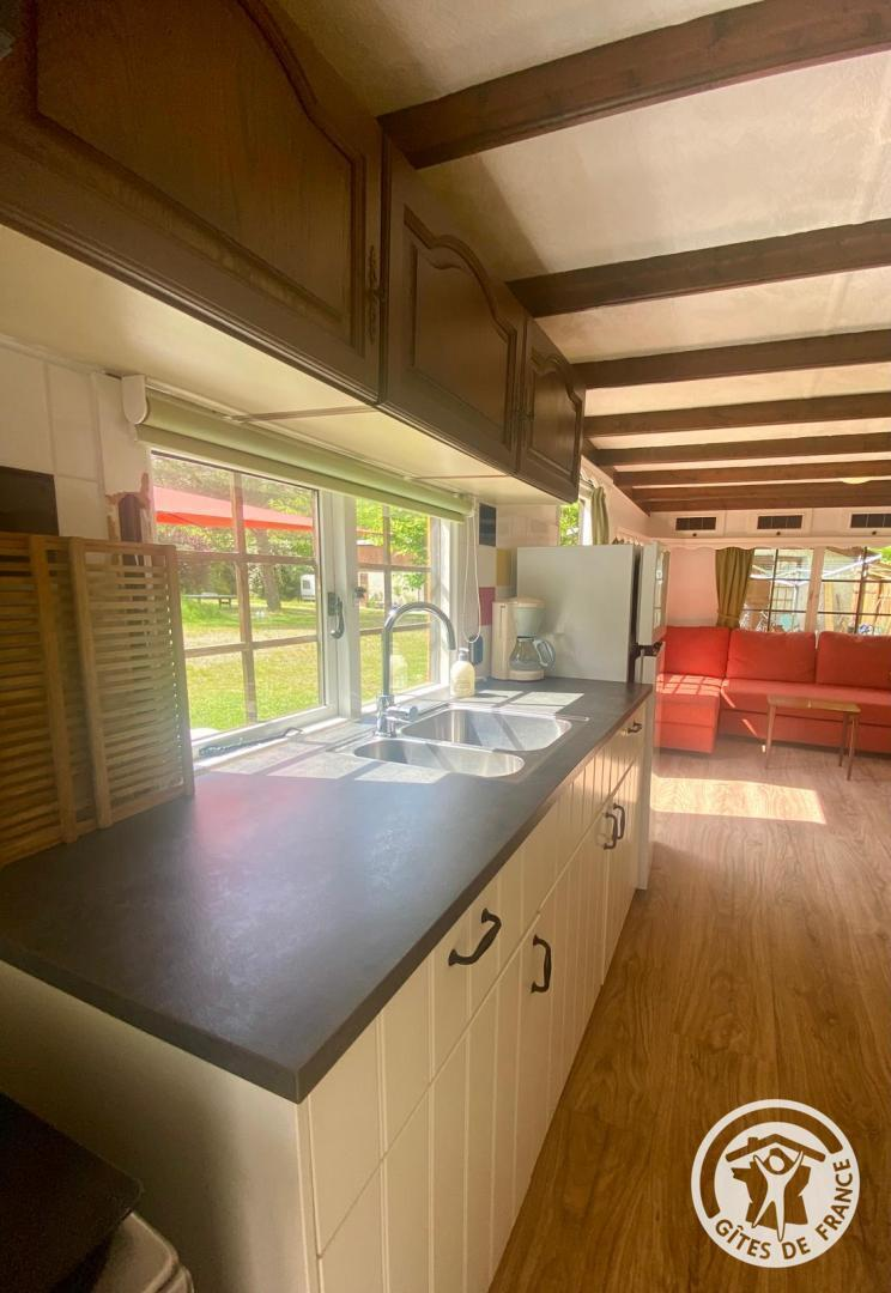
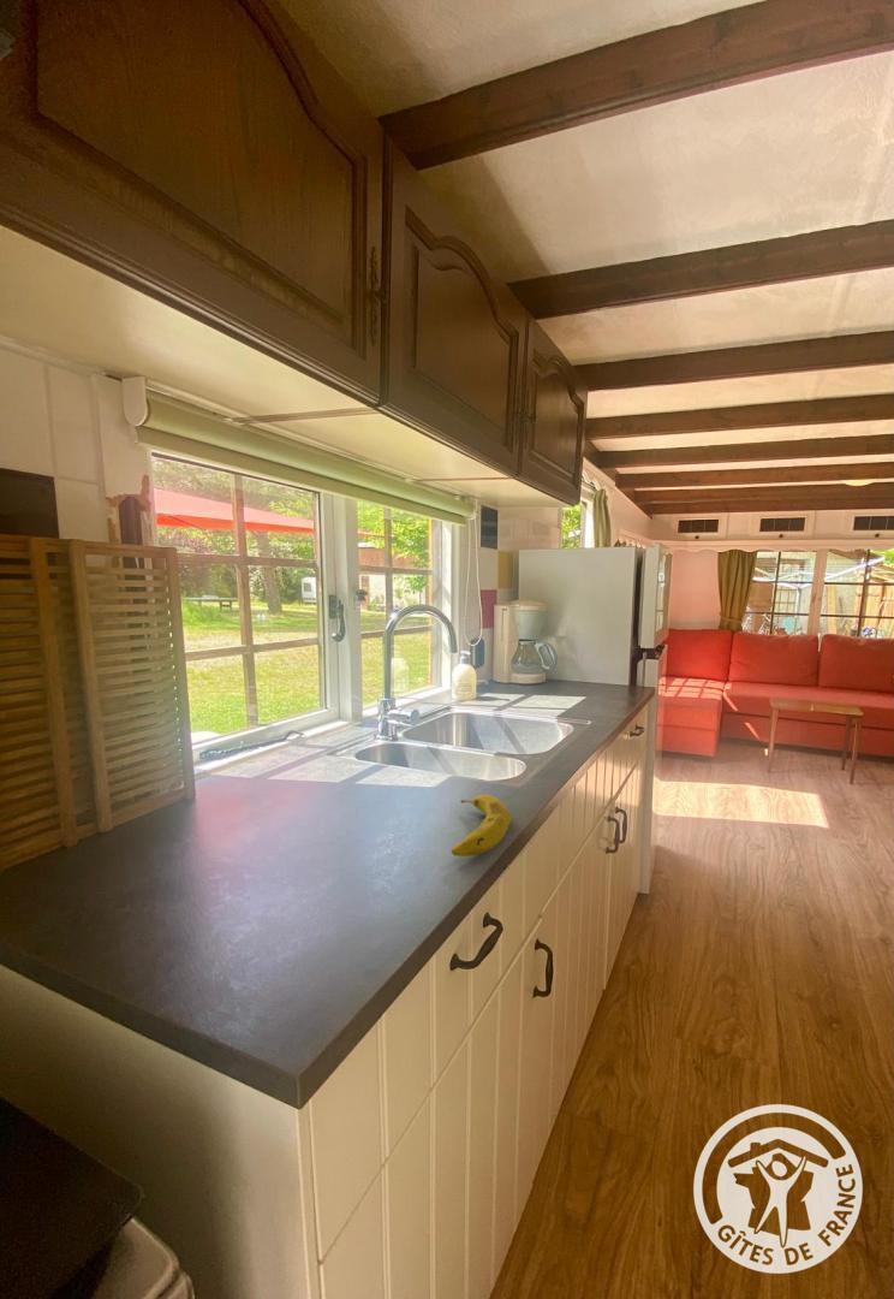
+ fruit [451,794,512,858]
